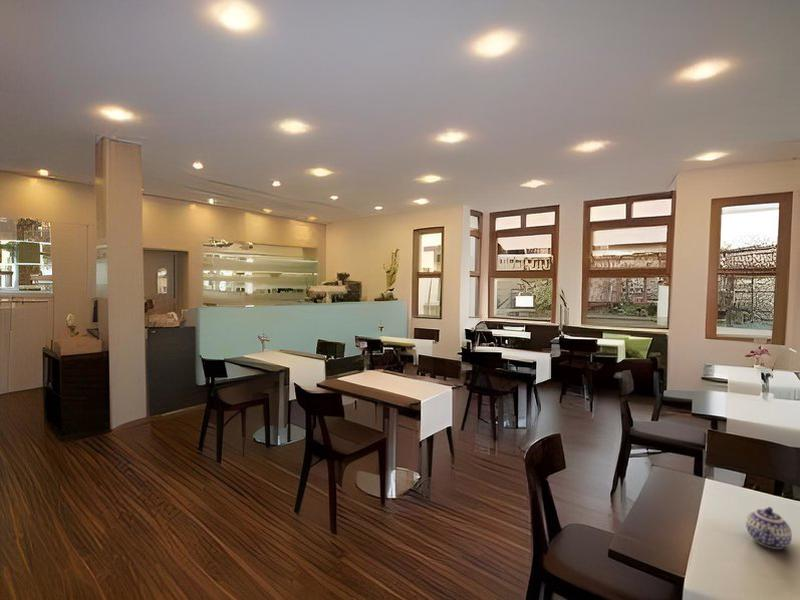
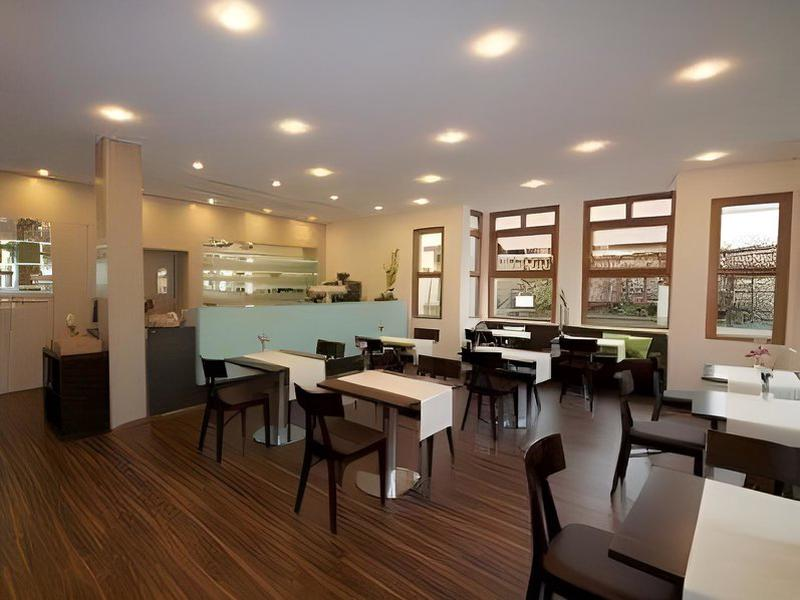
- teapot [745,506,793,550]
